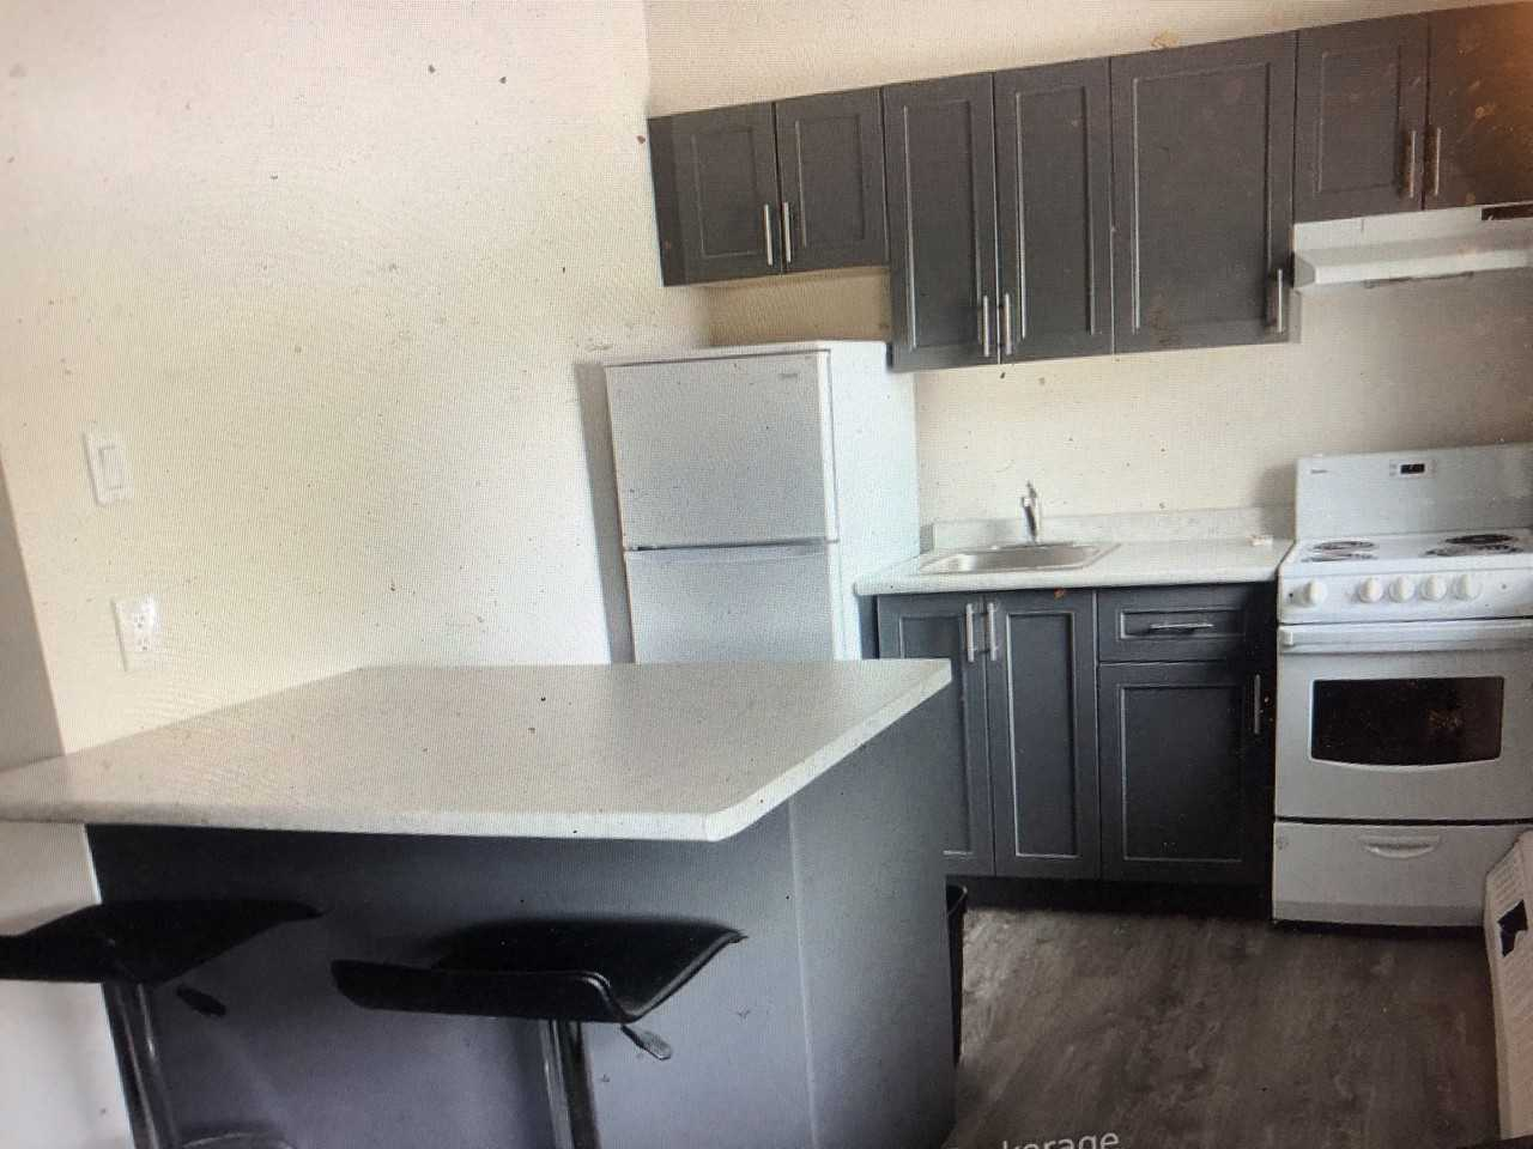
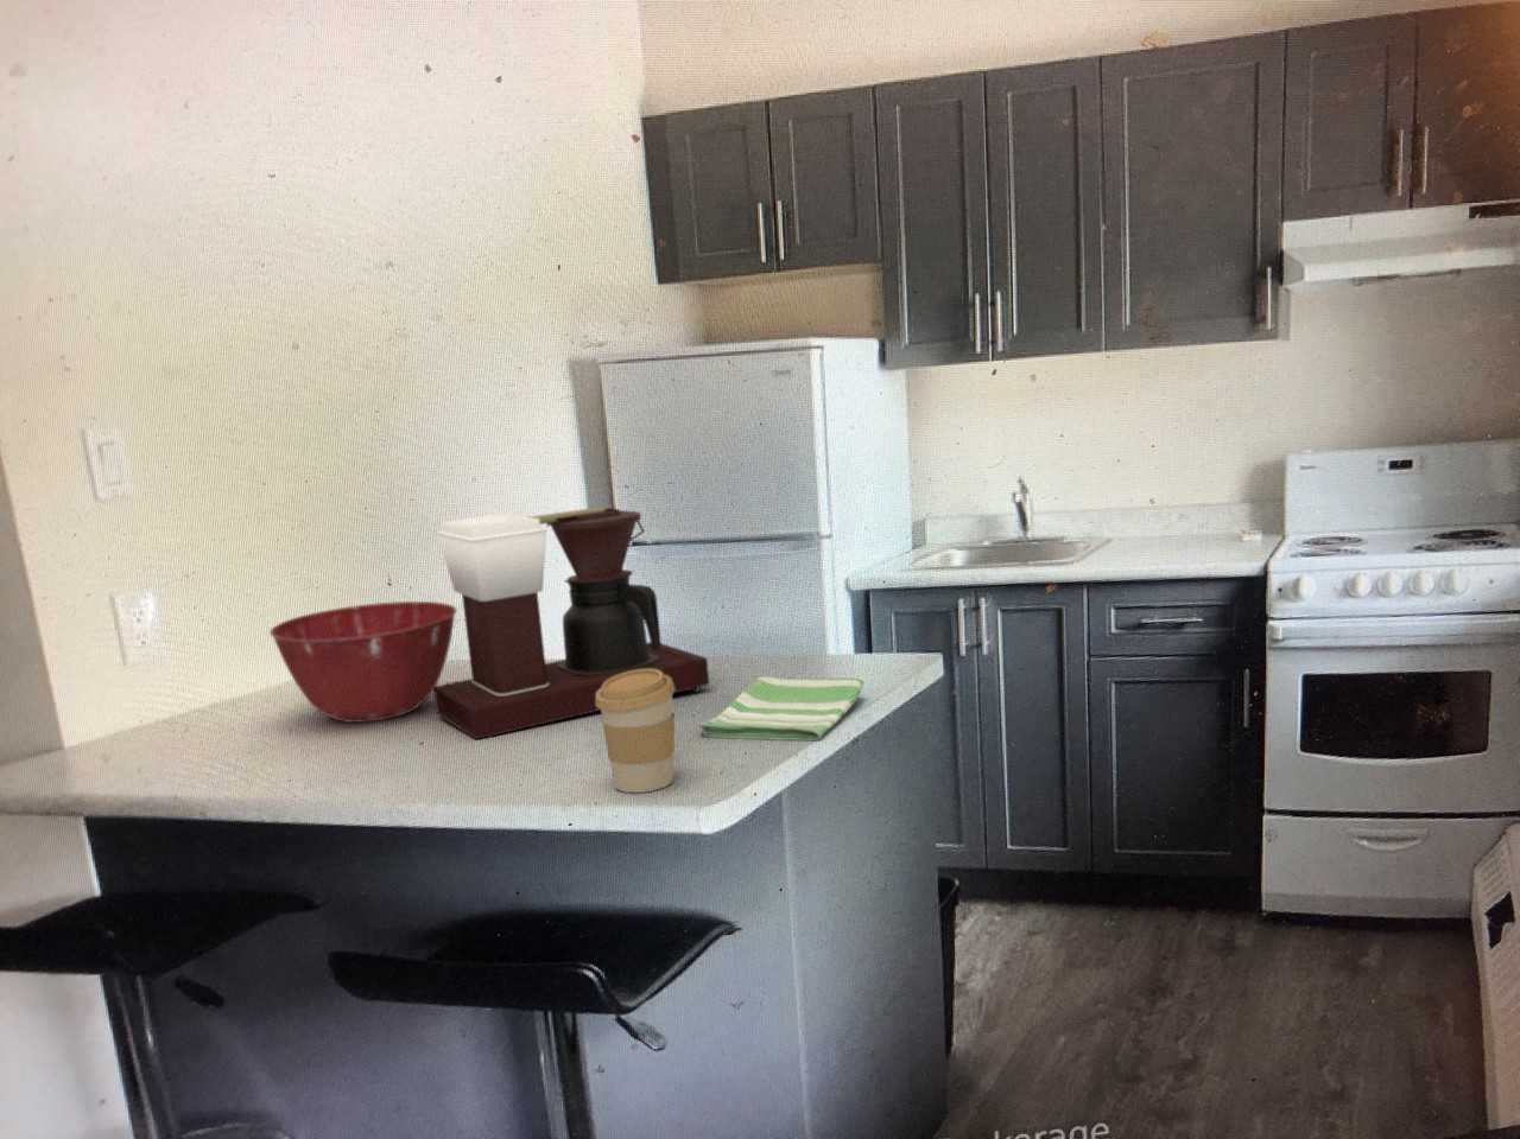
+ coffee cup [596,669,676,793]
+ dish towel [697,676,864,742]
+ mixing bowl [268,601,458,724]
+ coffee maker [432,506,710,741]
